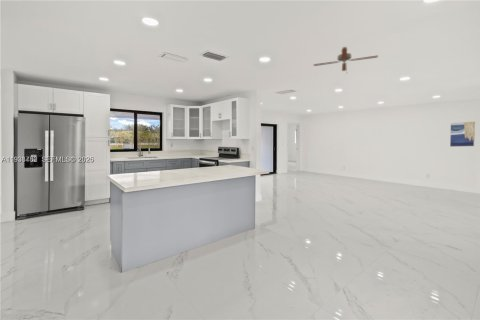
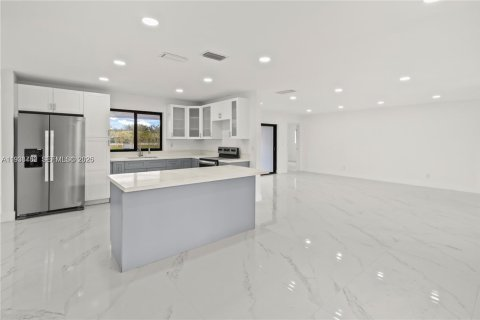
- wall art [449,120,476,148]
- ceiling fan [313,46,379,75]
